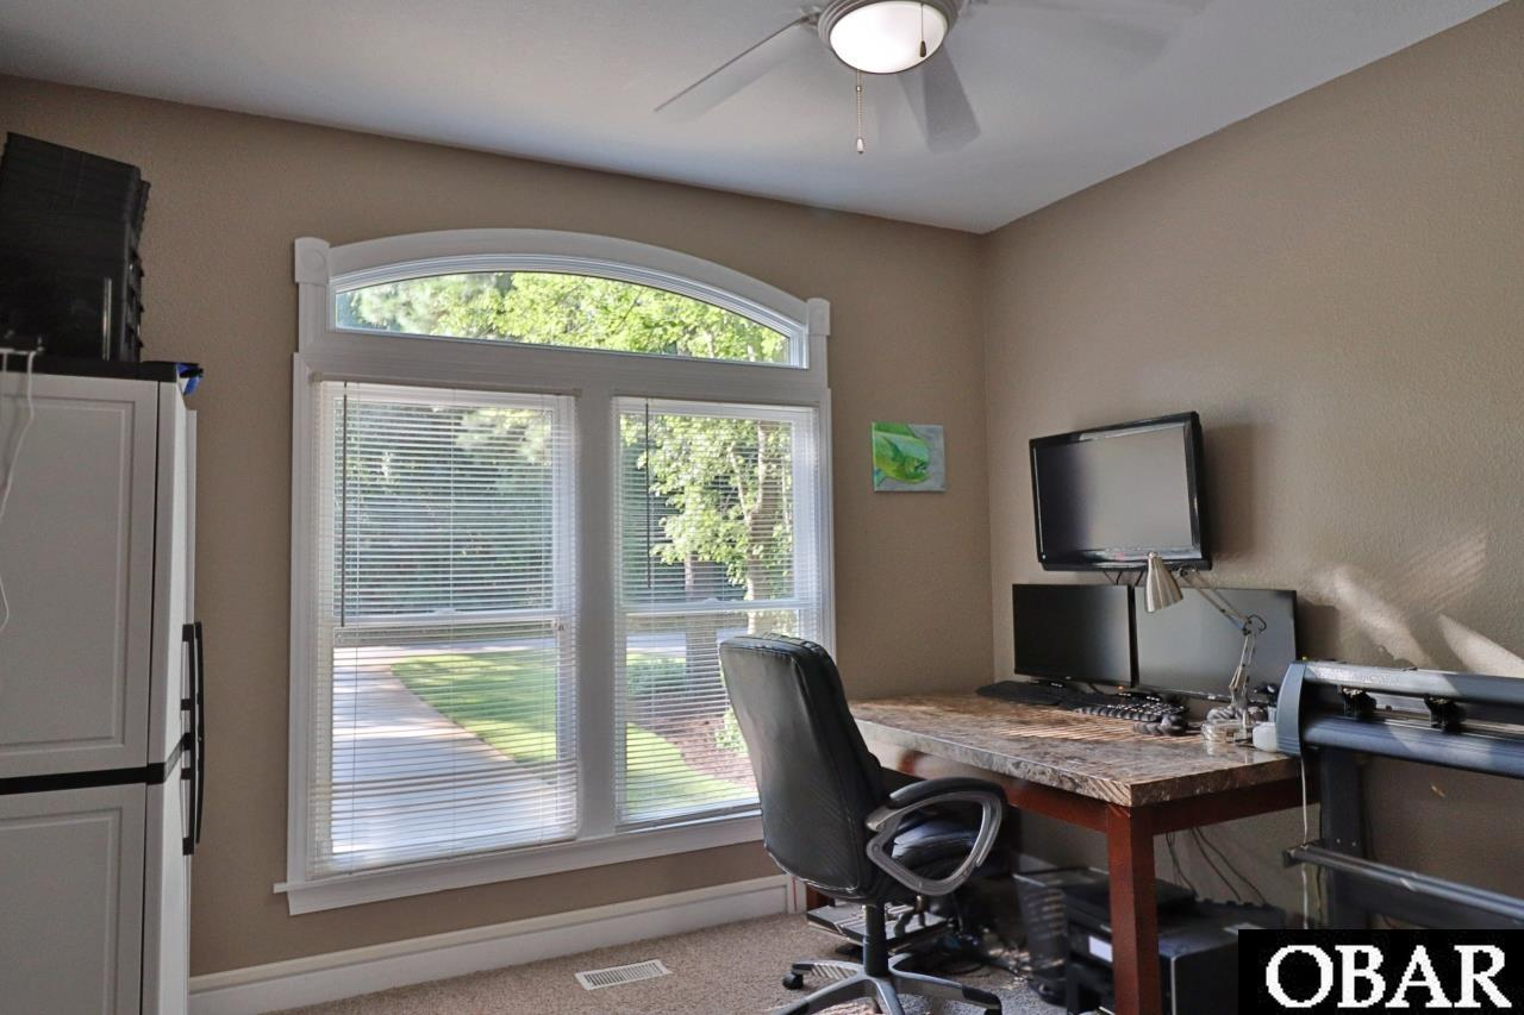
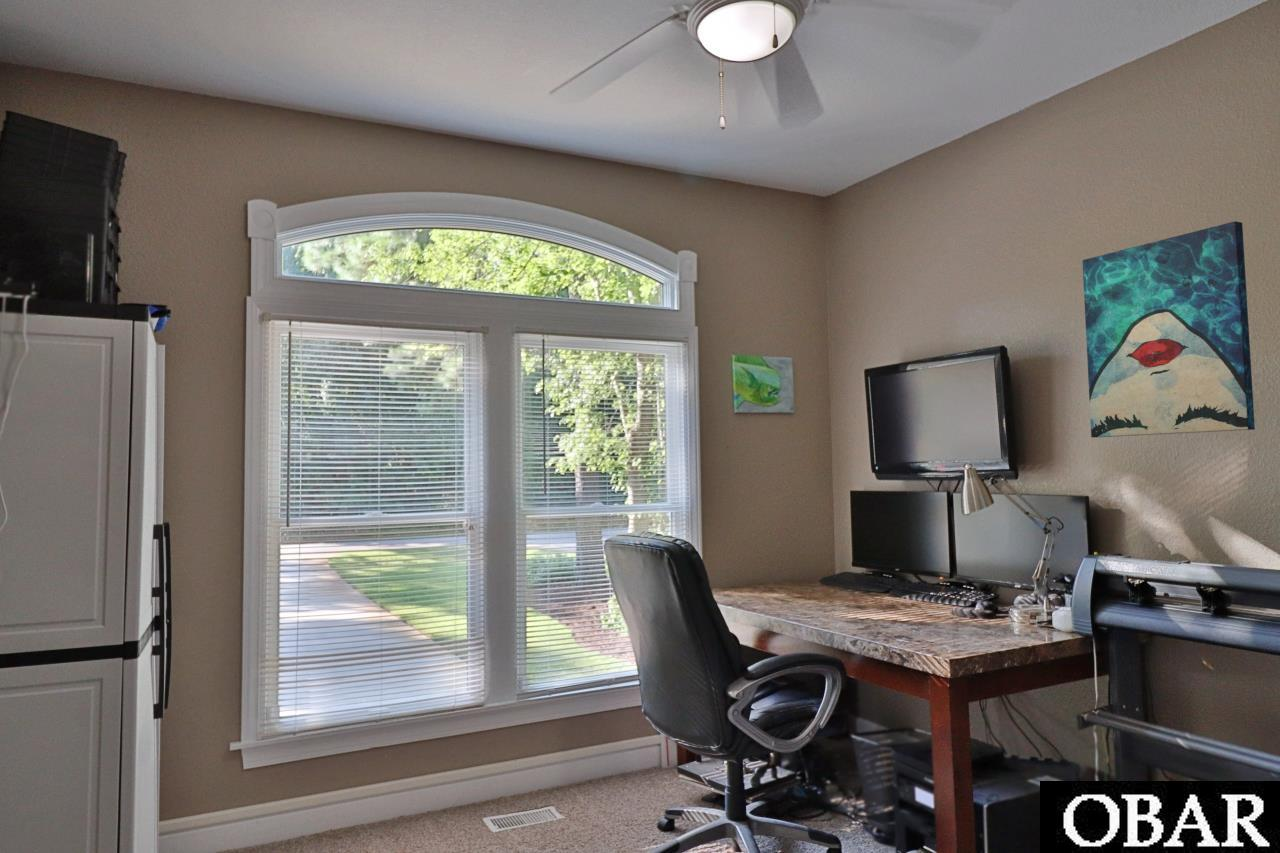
+ wall art [1081,220,1256,438]
